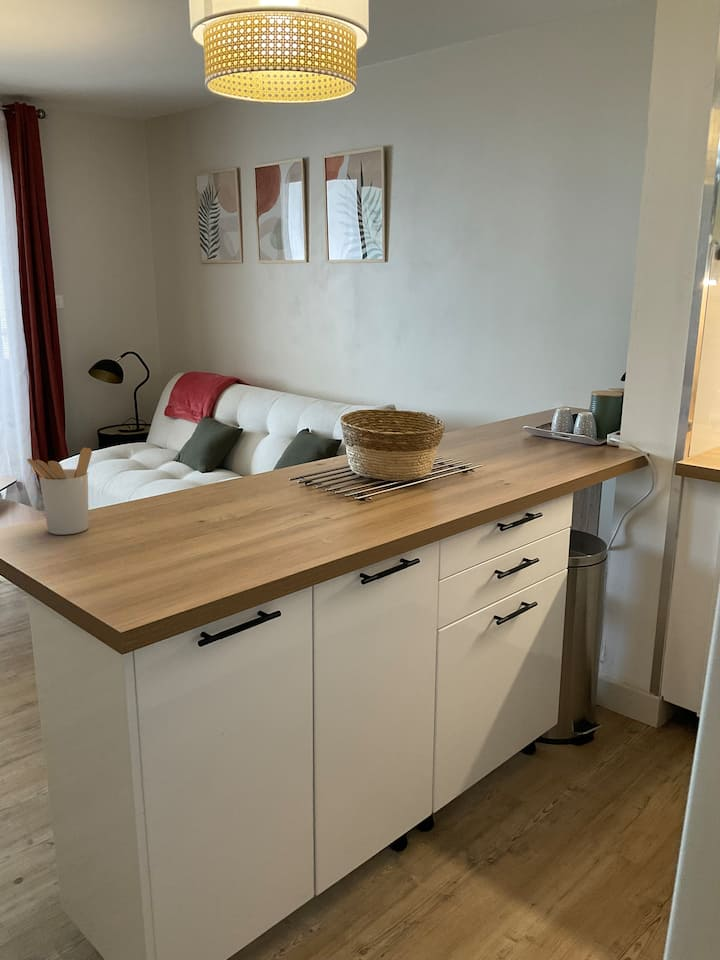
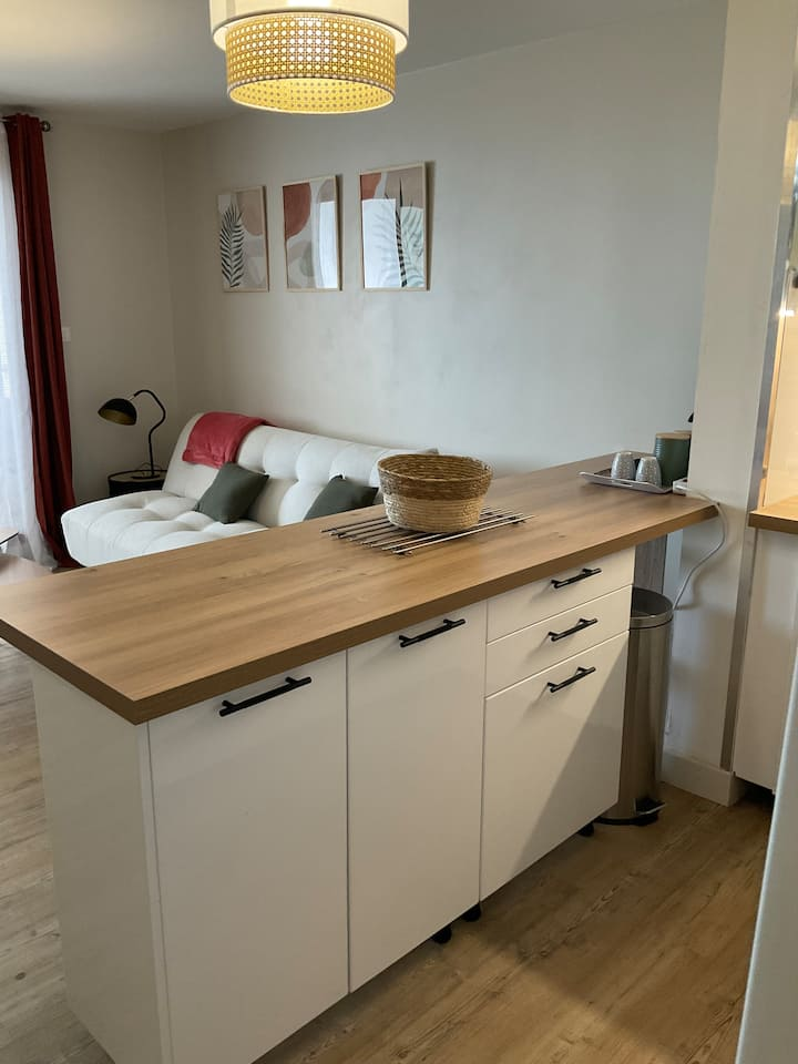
- utensil holder [26,447,93,536]
